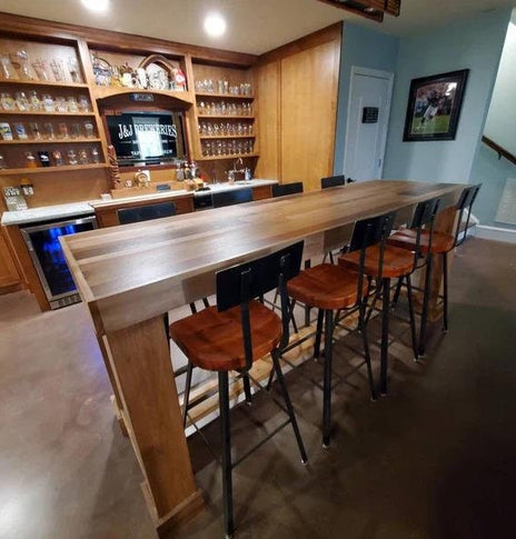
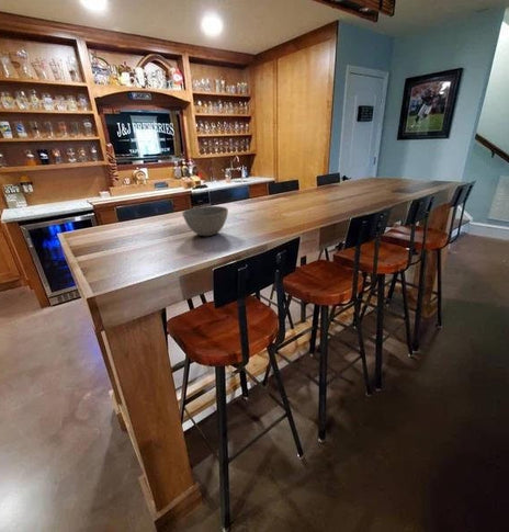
+ bowl [181,205,229,237]
